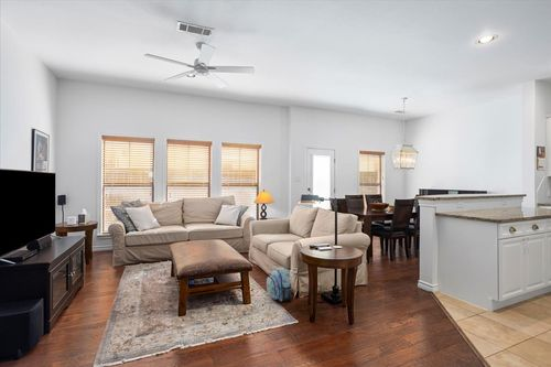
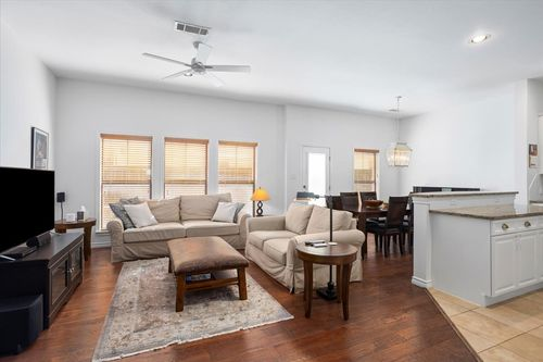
- backpack [266,267,294,303]
